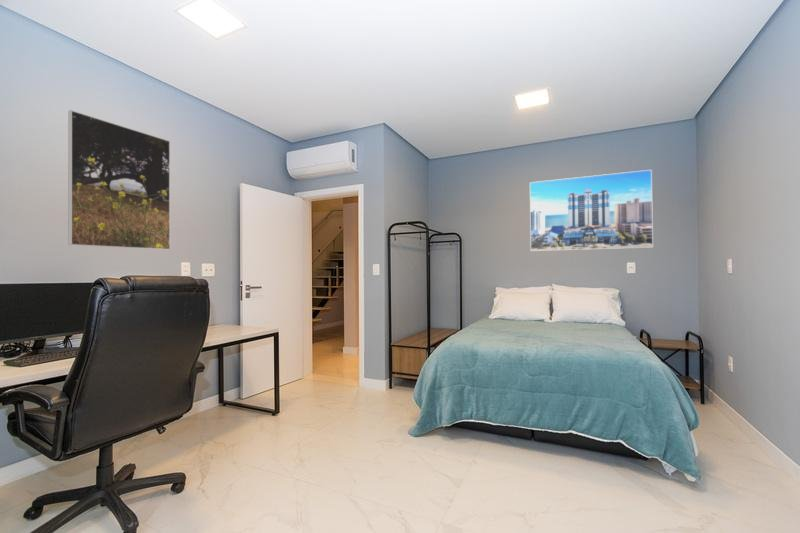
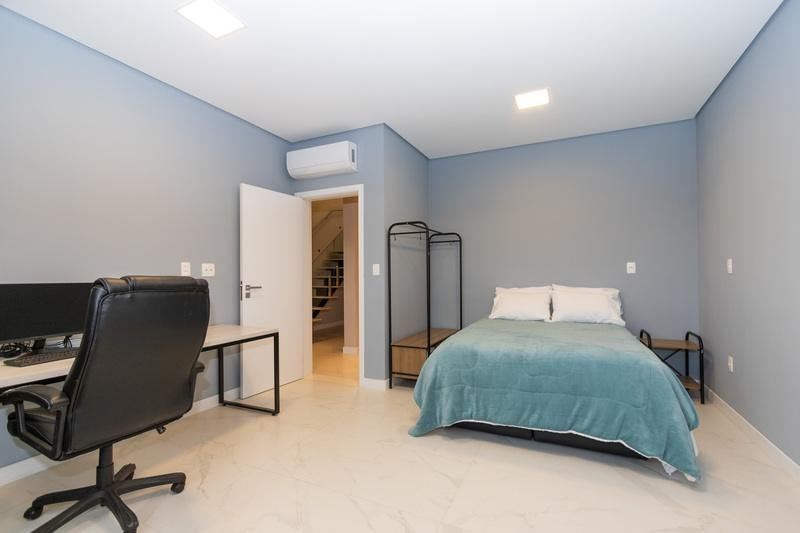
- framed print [67,109,171,251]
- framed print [529,169,654,252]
